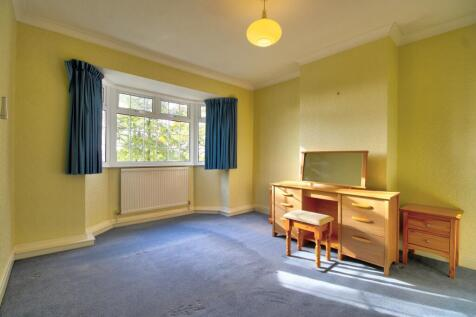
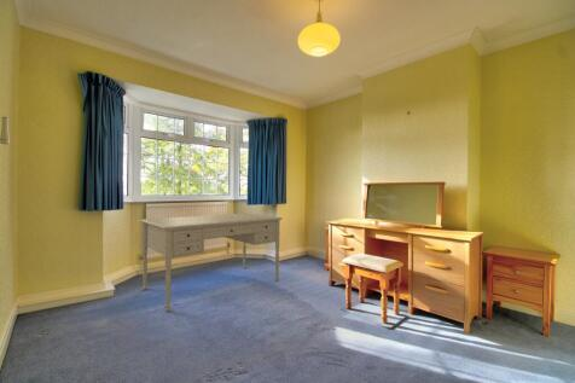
+ desk [139,211,283,313]
